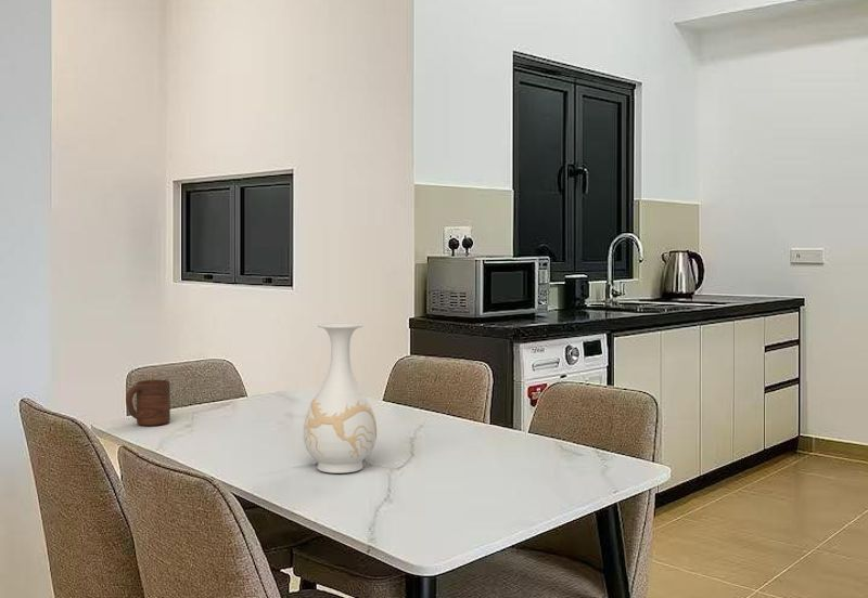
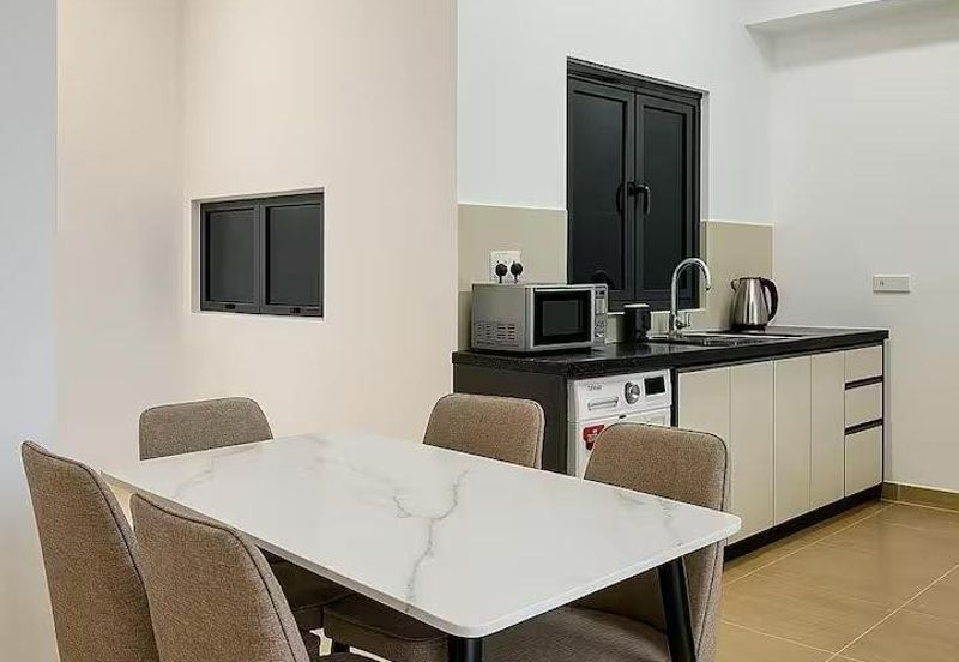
- cup [125,379,171,427]
- vase [303,322,378,474]
